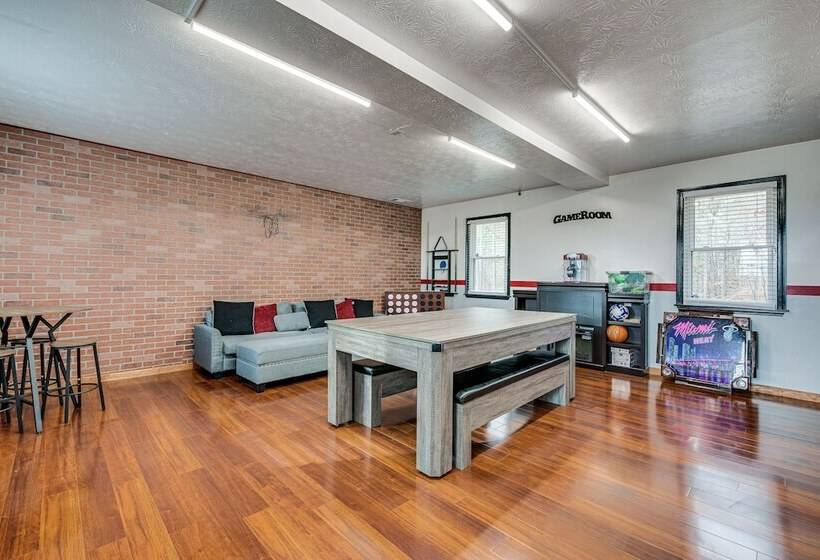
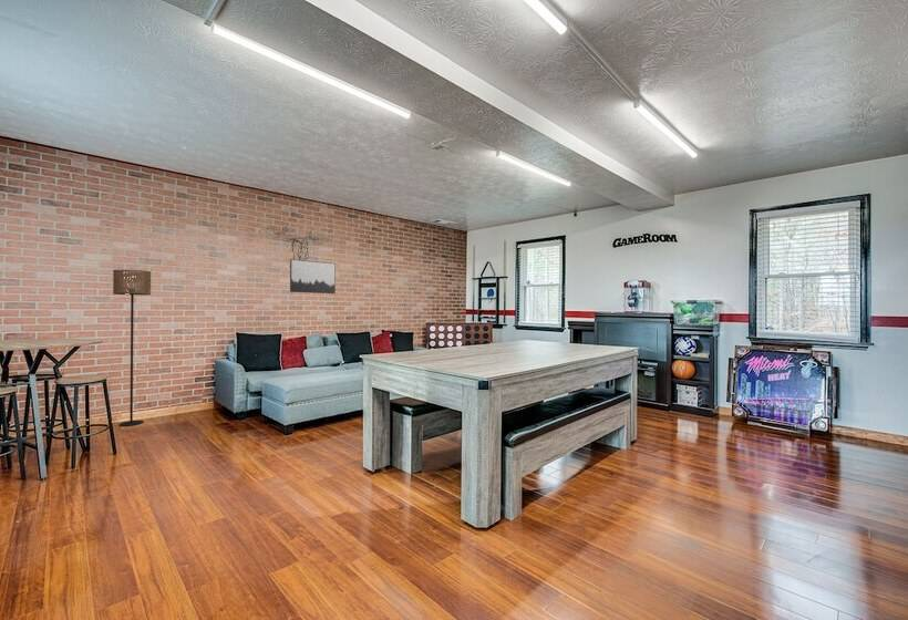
+ floor lamp [112,269,152,427]
+ wall art [289,258,337,294]
